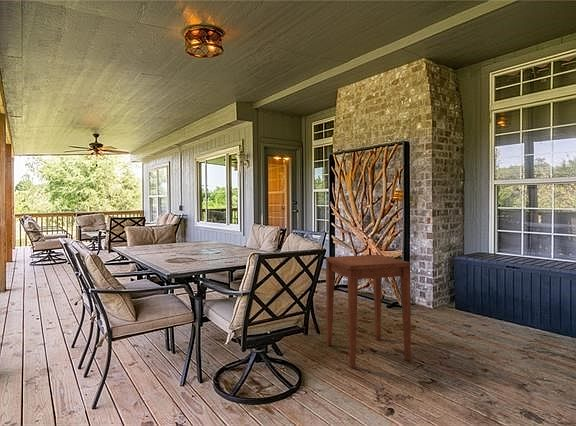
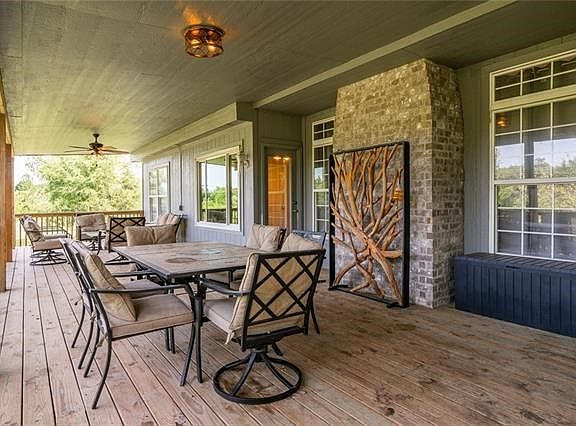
- side table [325,254,412,369]
